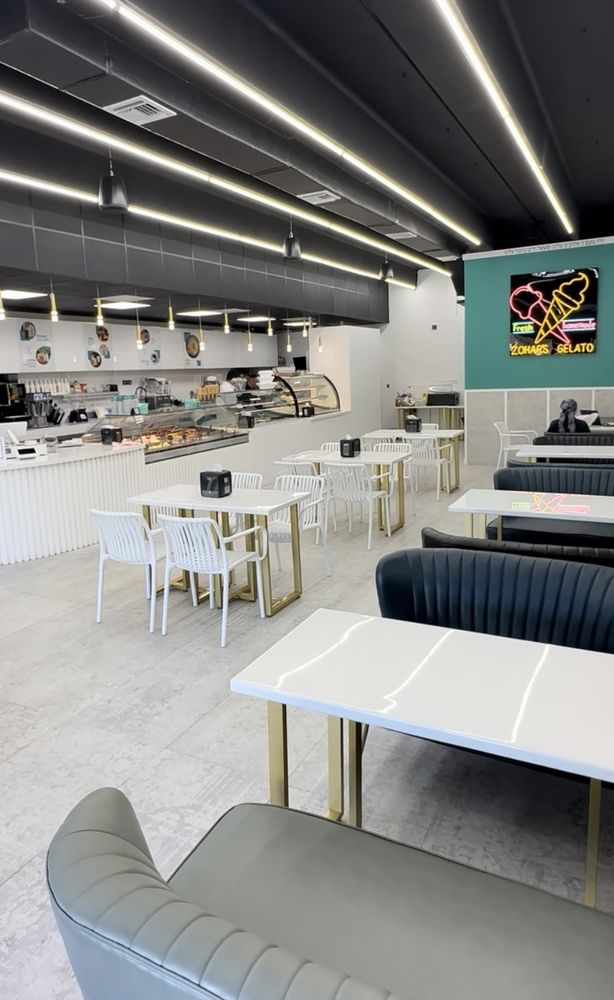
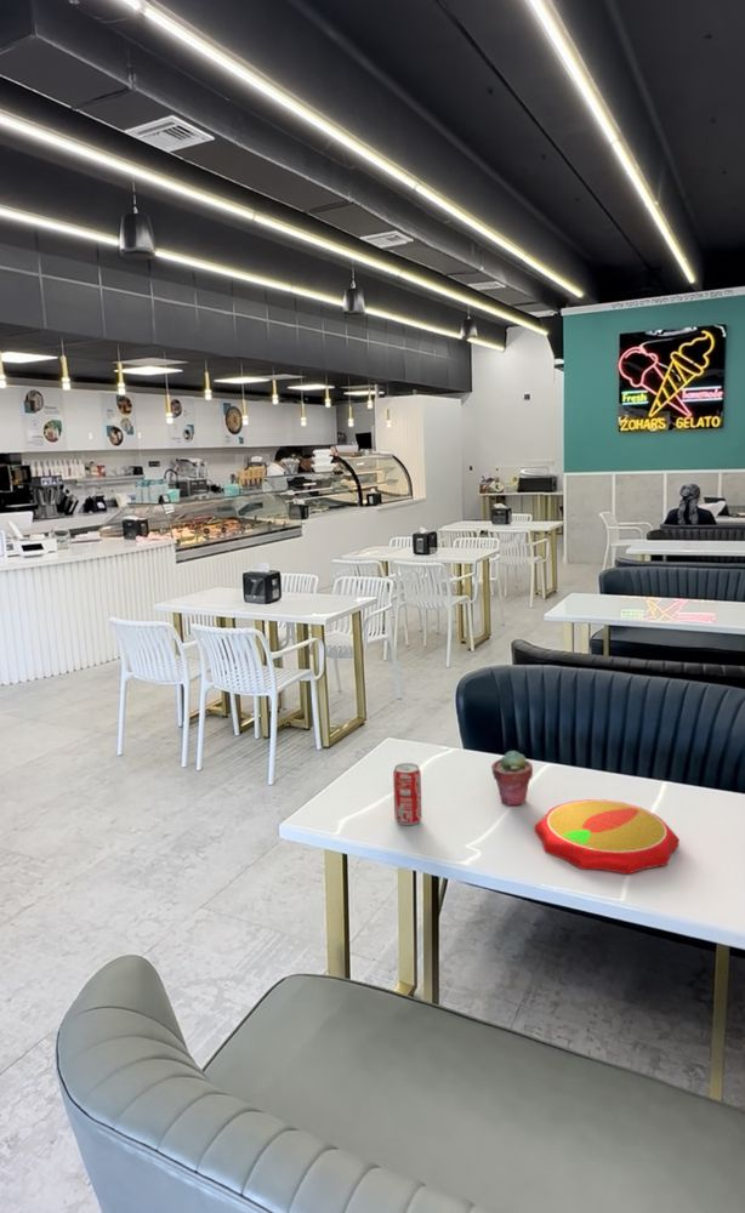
+ beverage can [392,762,423,826]
+ plate [534,798,679,875]
+ potted succulent [490,750,534,807]
